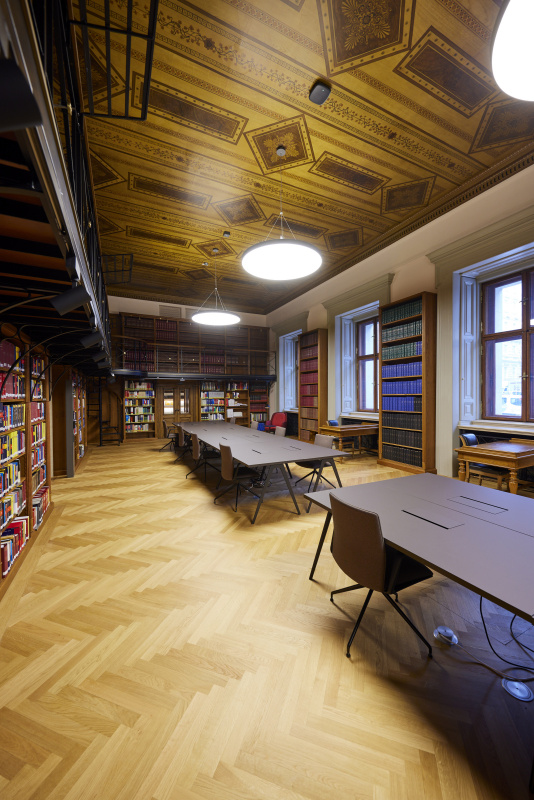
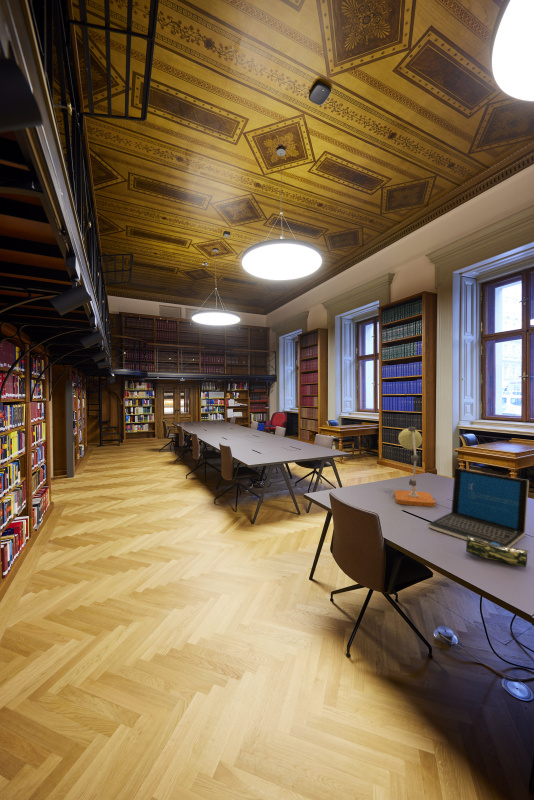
+ laptop [427,467,530,548]
+ pencil case [465,536,530,568]
+ desk lamp [393,426,436,508]
